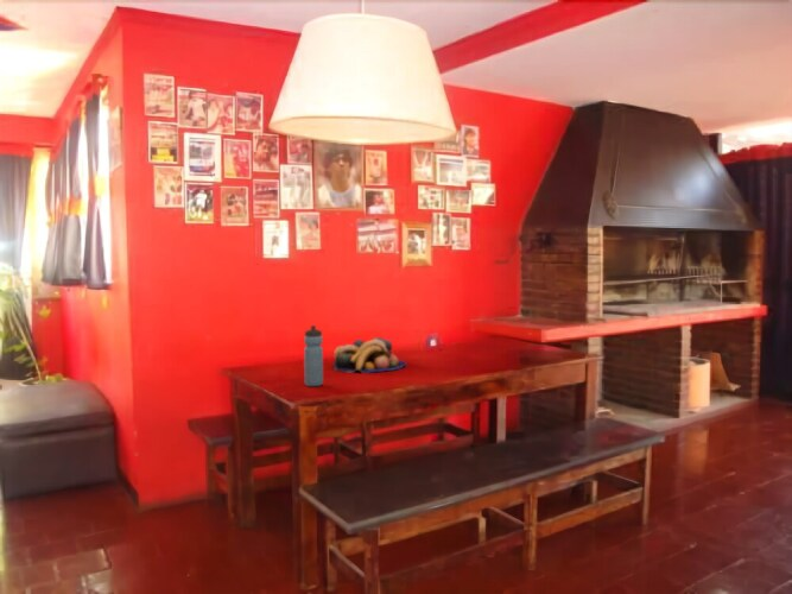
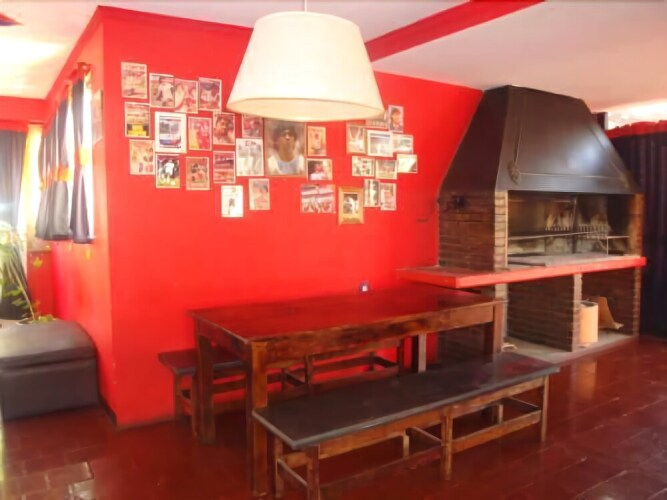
- fruit bowl [331,336,407,374]
- water bottle [303,324,324,387]
